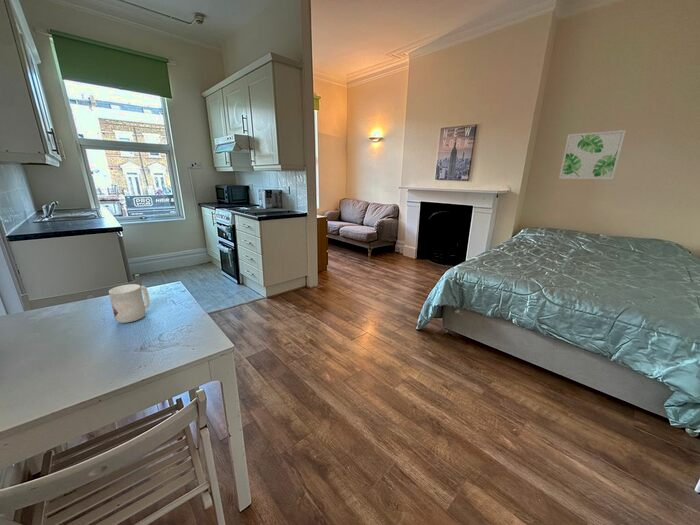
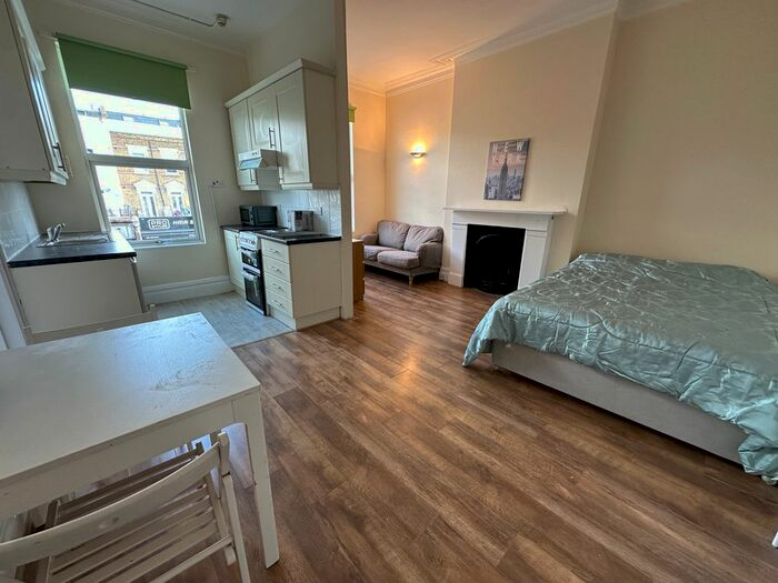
- wall art [558,129,627,180]
- mug [108,283,151,324]
